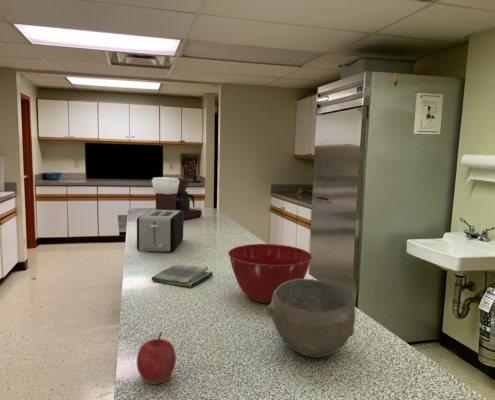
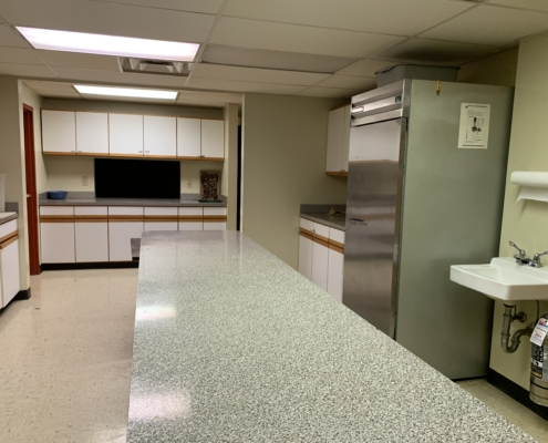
- apple [136,330,177,385]
- coffee maker [151,176,203,220]
- dish towel [151,264,214,289]
- bowl [267,278,356,358]
- mixing bowl [227,243,313,304]
- toaster [136,209,184,253]
